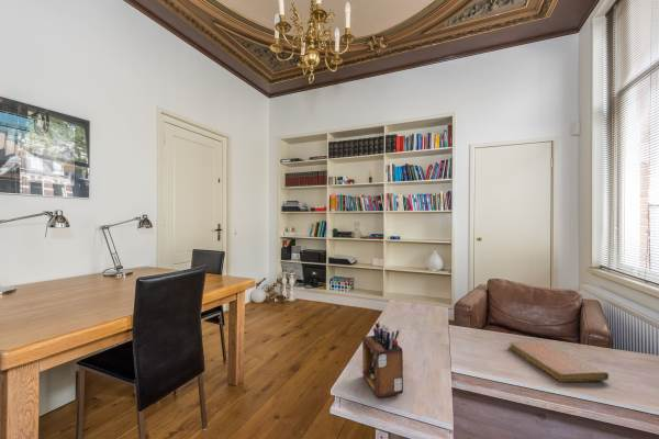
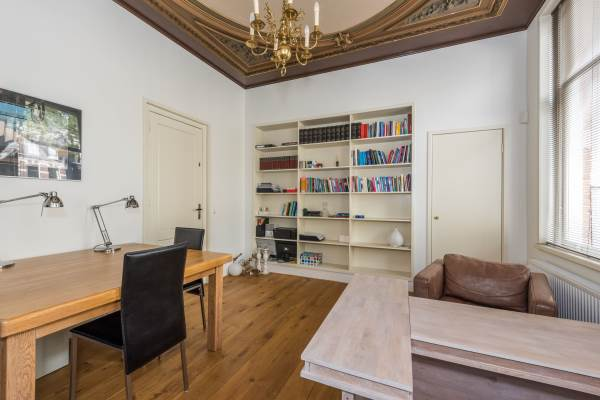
- desk organizer [361,320,404,398]
- notebook [509,340,610,383]
